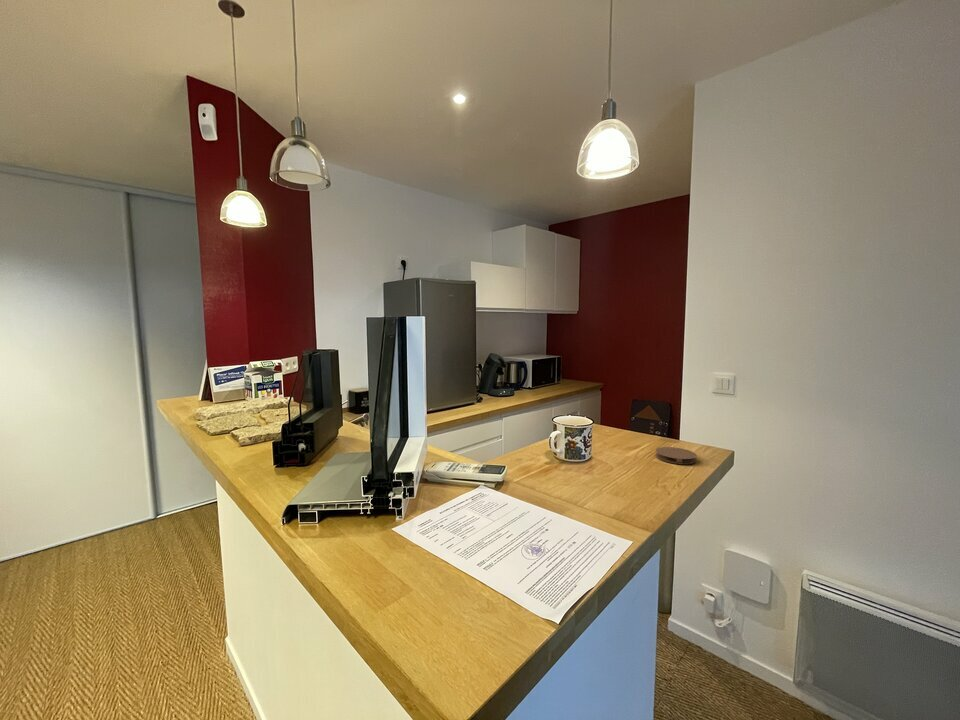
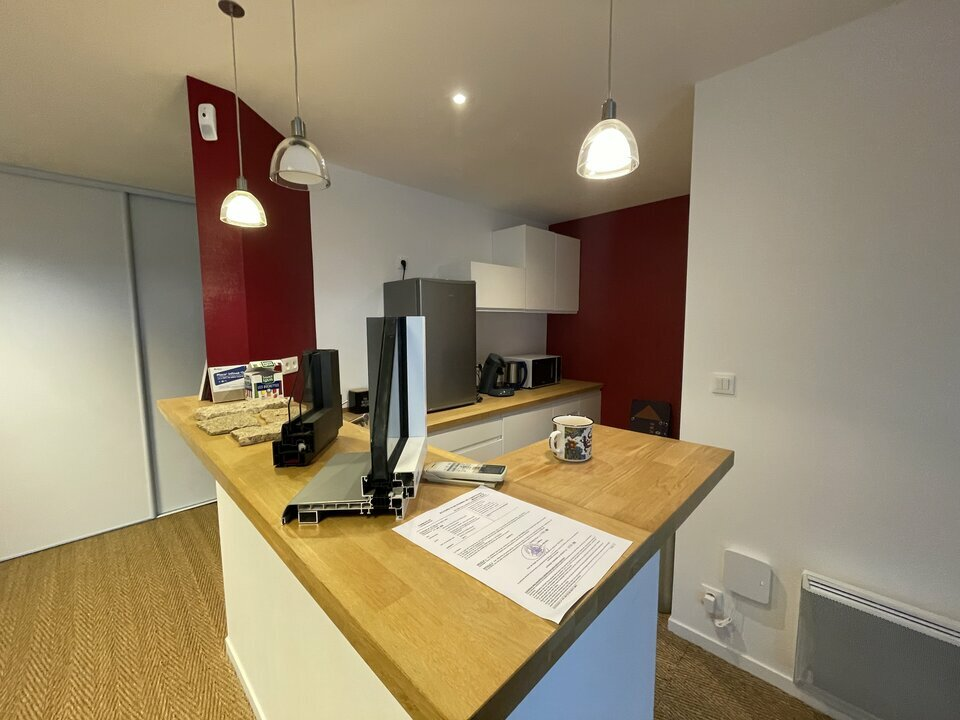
- coaster [654,446,698,465]
